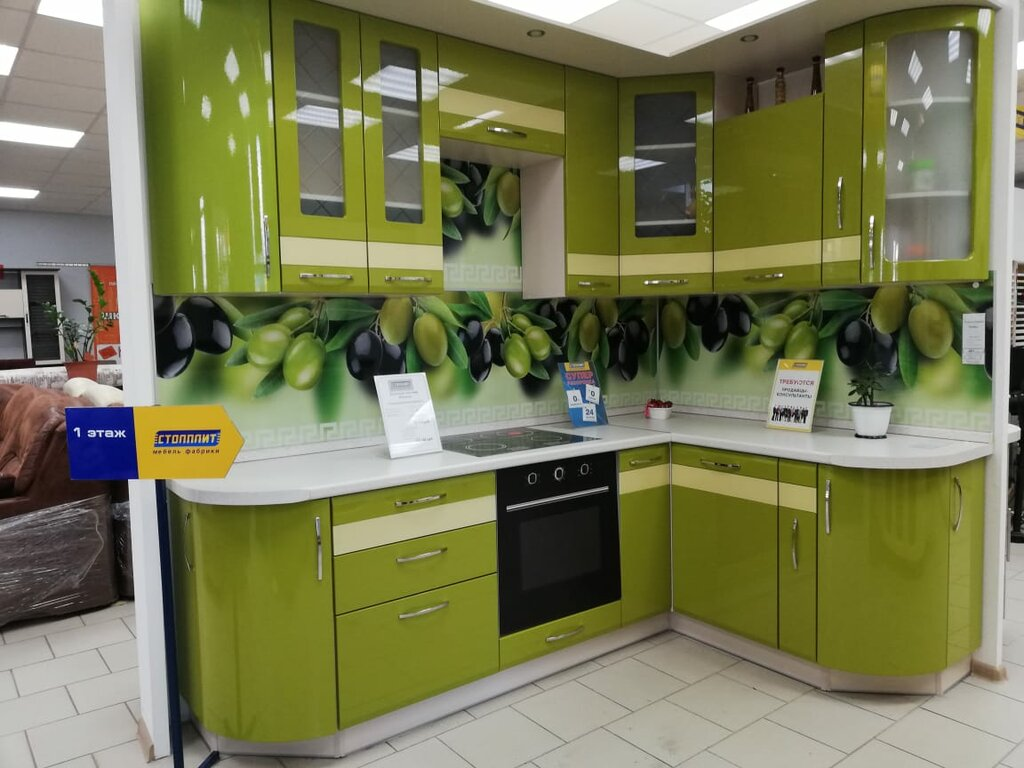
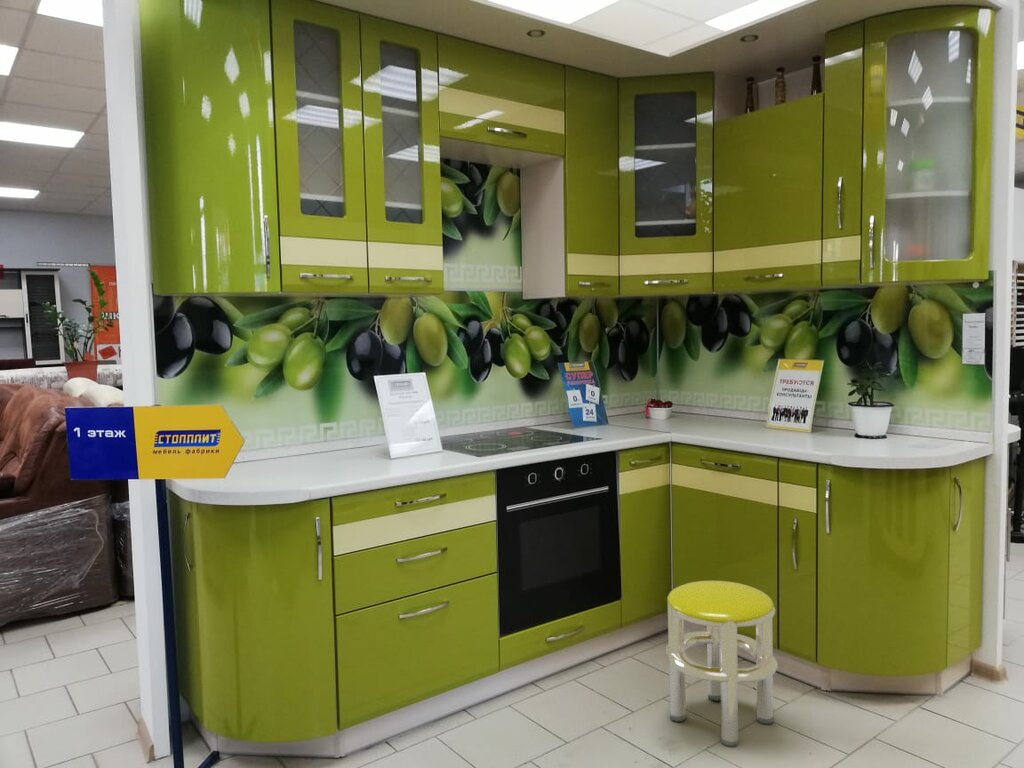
+ stool [665,580,779,748]
